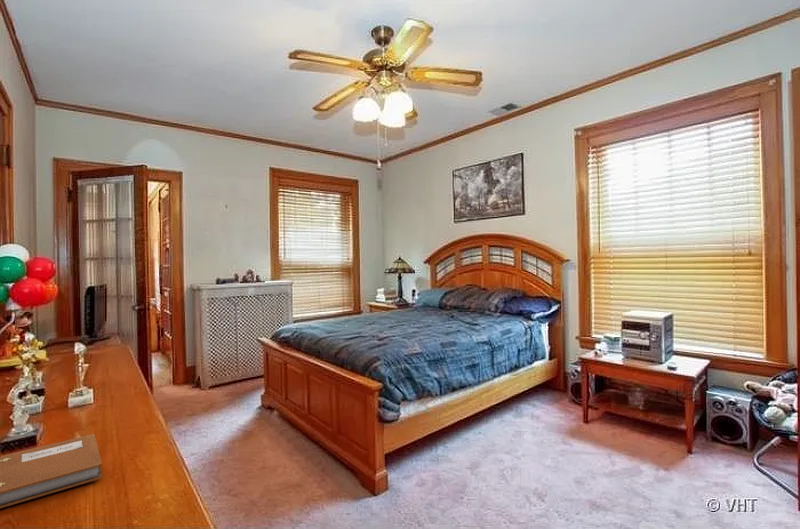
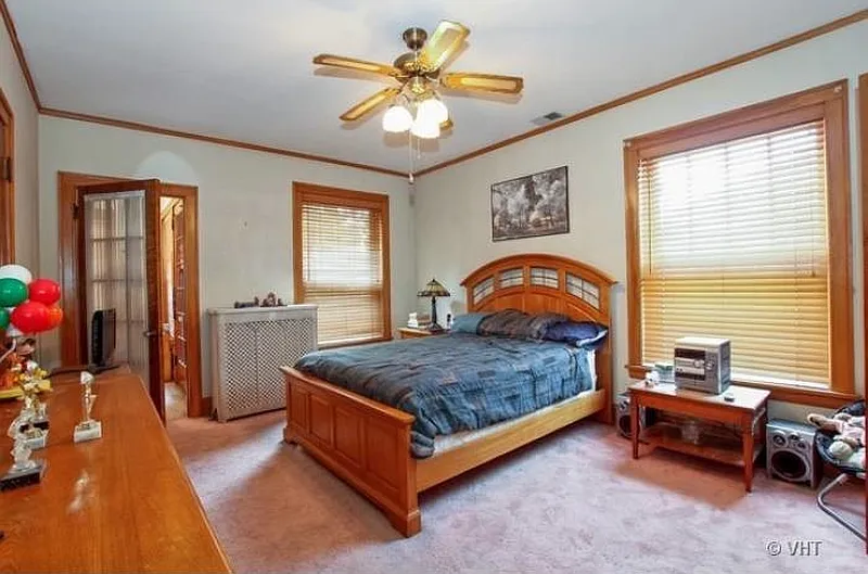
- notebook [0,433,103,509]
